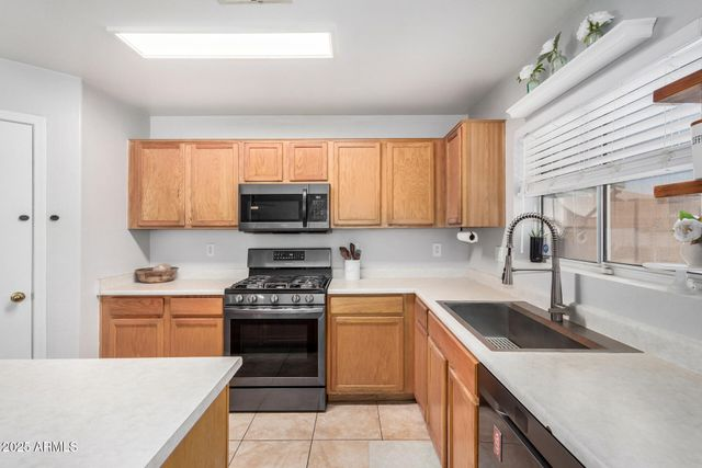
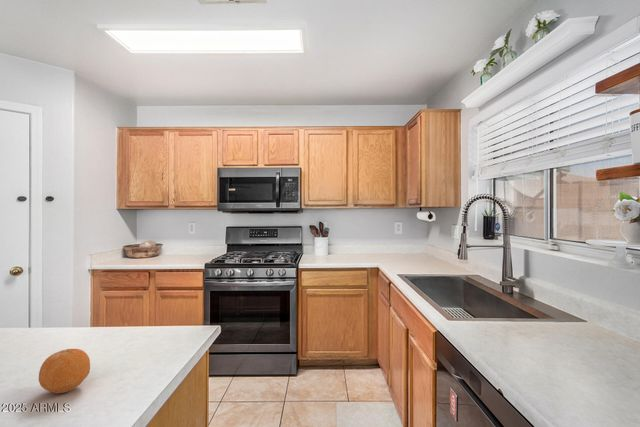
+ fruit [38,348,91,394]
